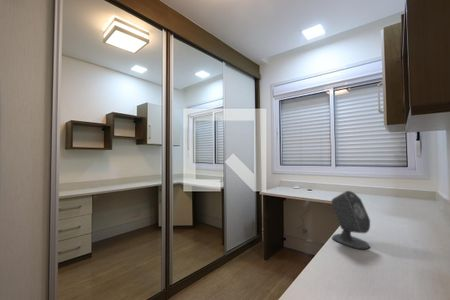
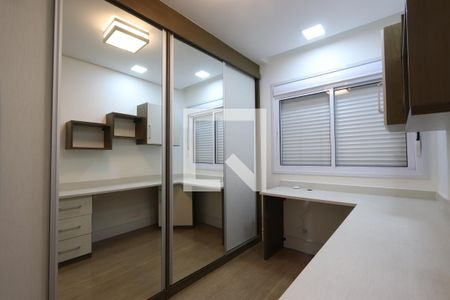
- speaker [330,190,371,250]
